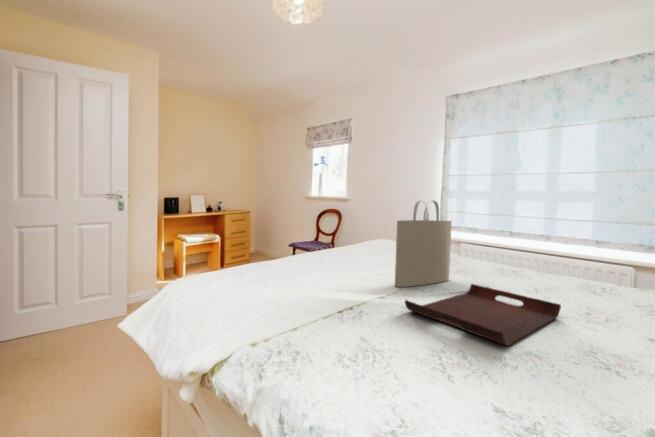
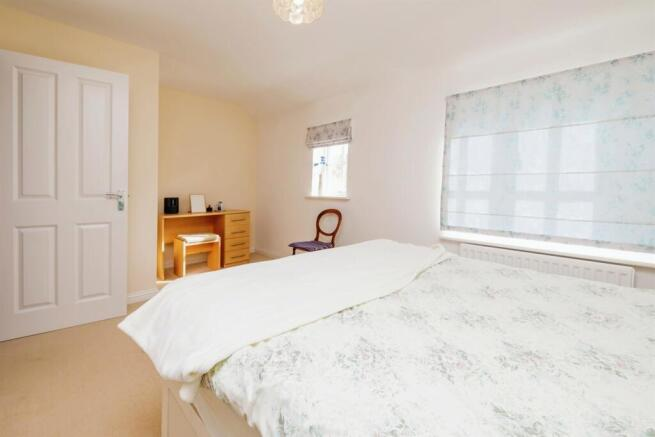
- tote bag [394,200,453,288]
- serving tray [404,283,562,347]
